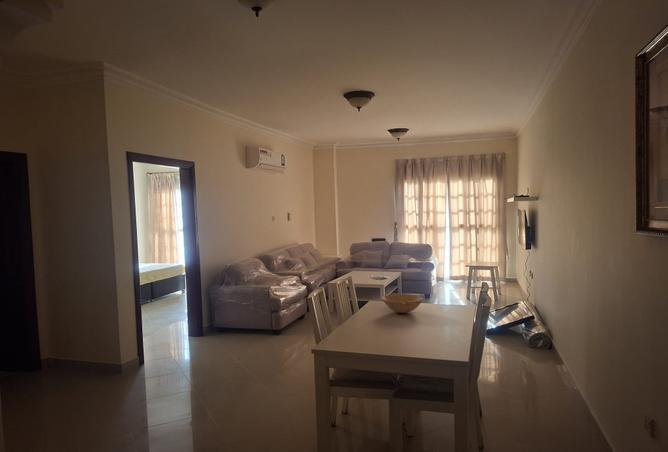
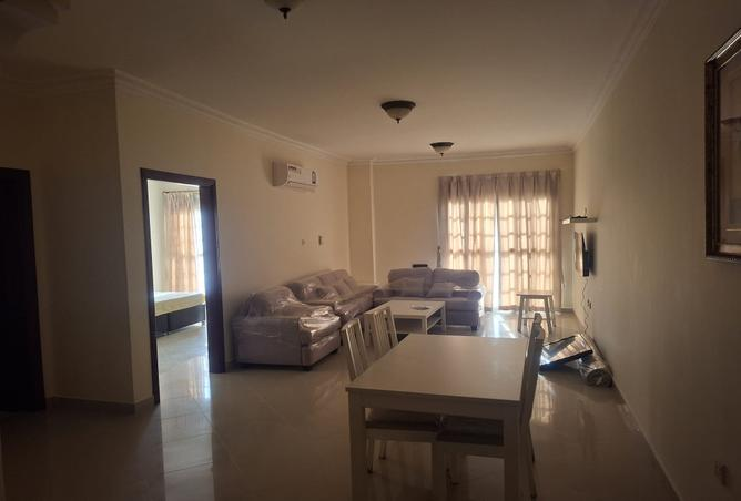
- bowl [381,293,424,314]
